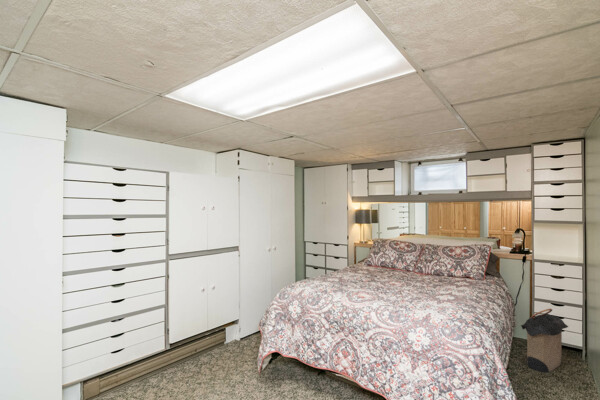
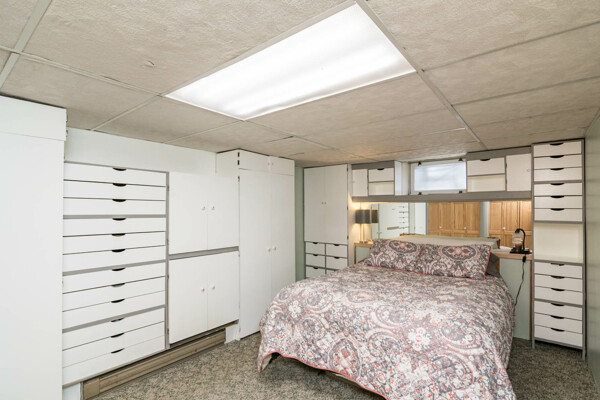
- laundry hamper [519,308,569,373]
